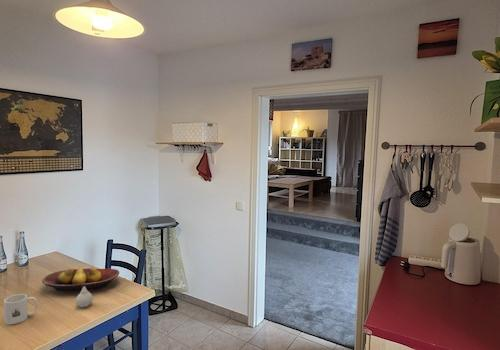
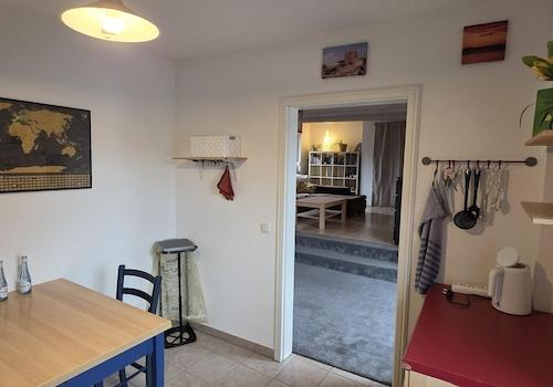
- fruit bowl [41,267,120,292]
- mug [3,293,38,326]
- vase [75,286,94,308]
